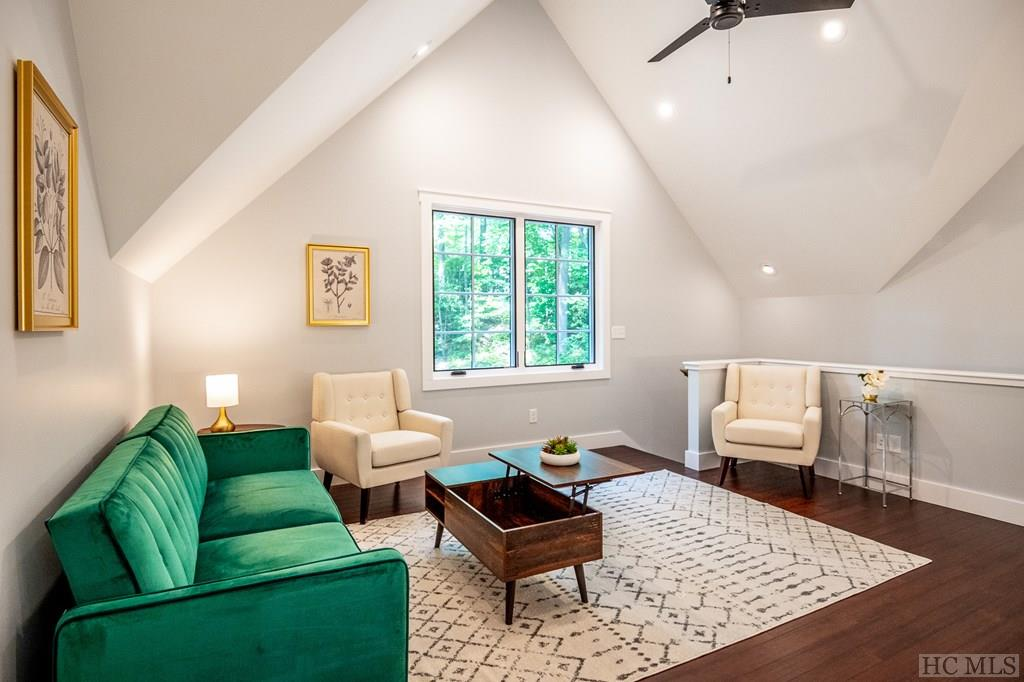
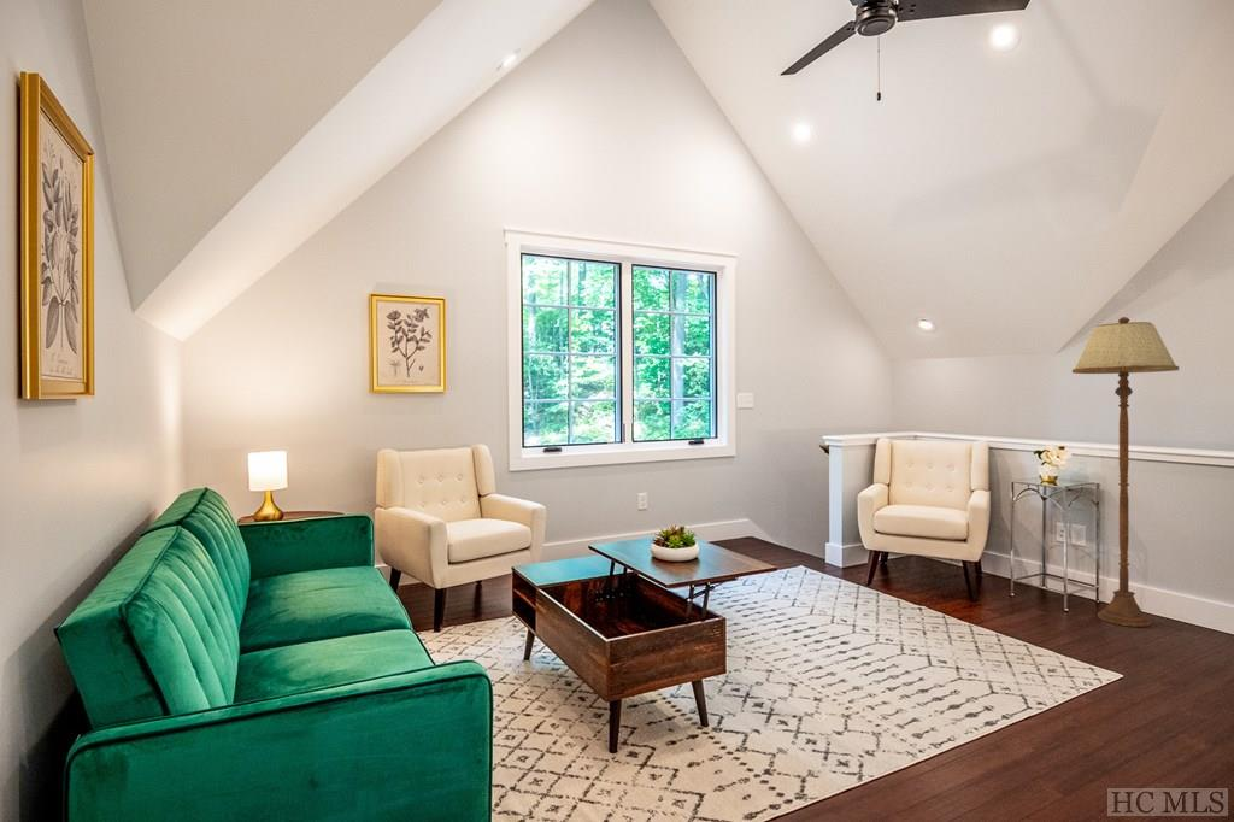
+ floor lamp [1071,316,1180,628]
